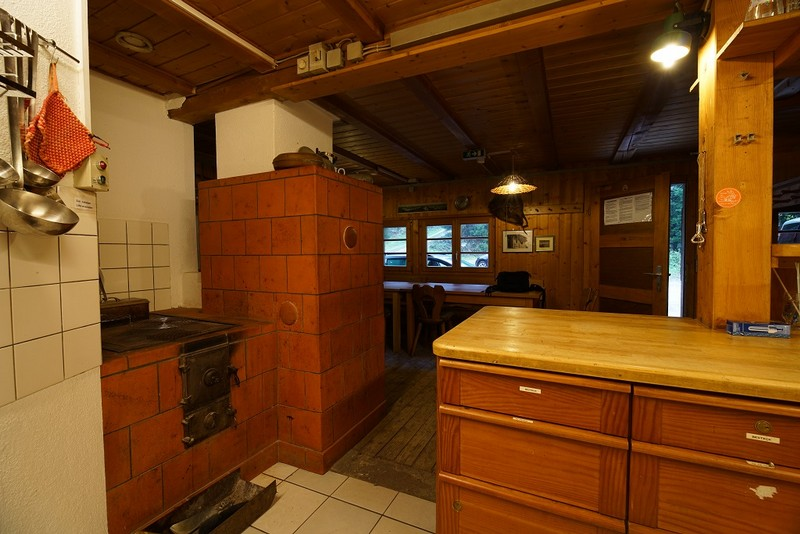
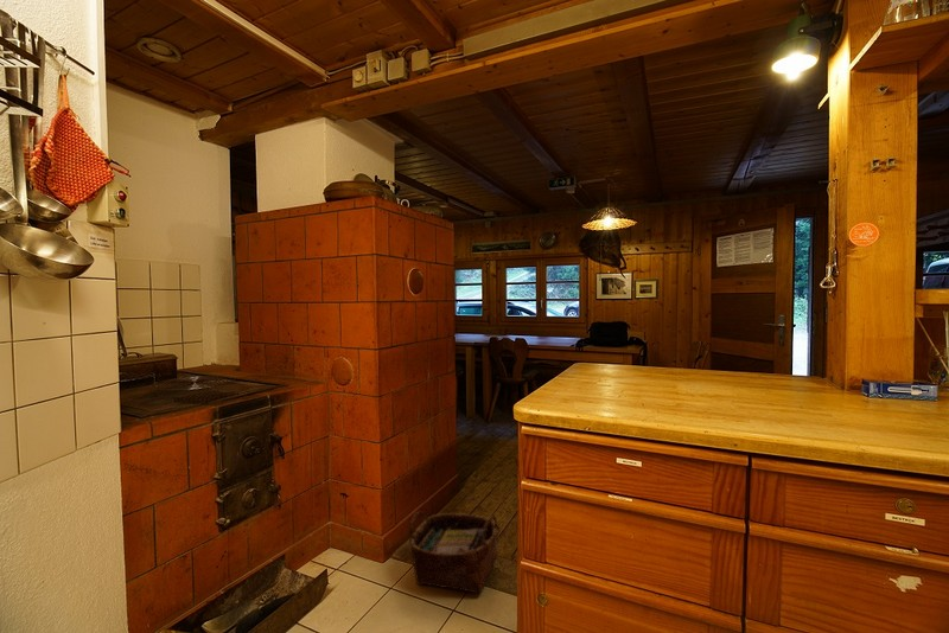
+ woven basket [408,510,501,594]
